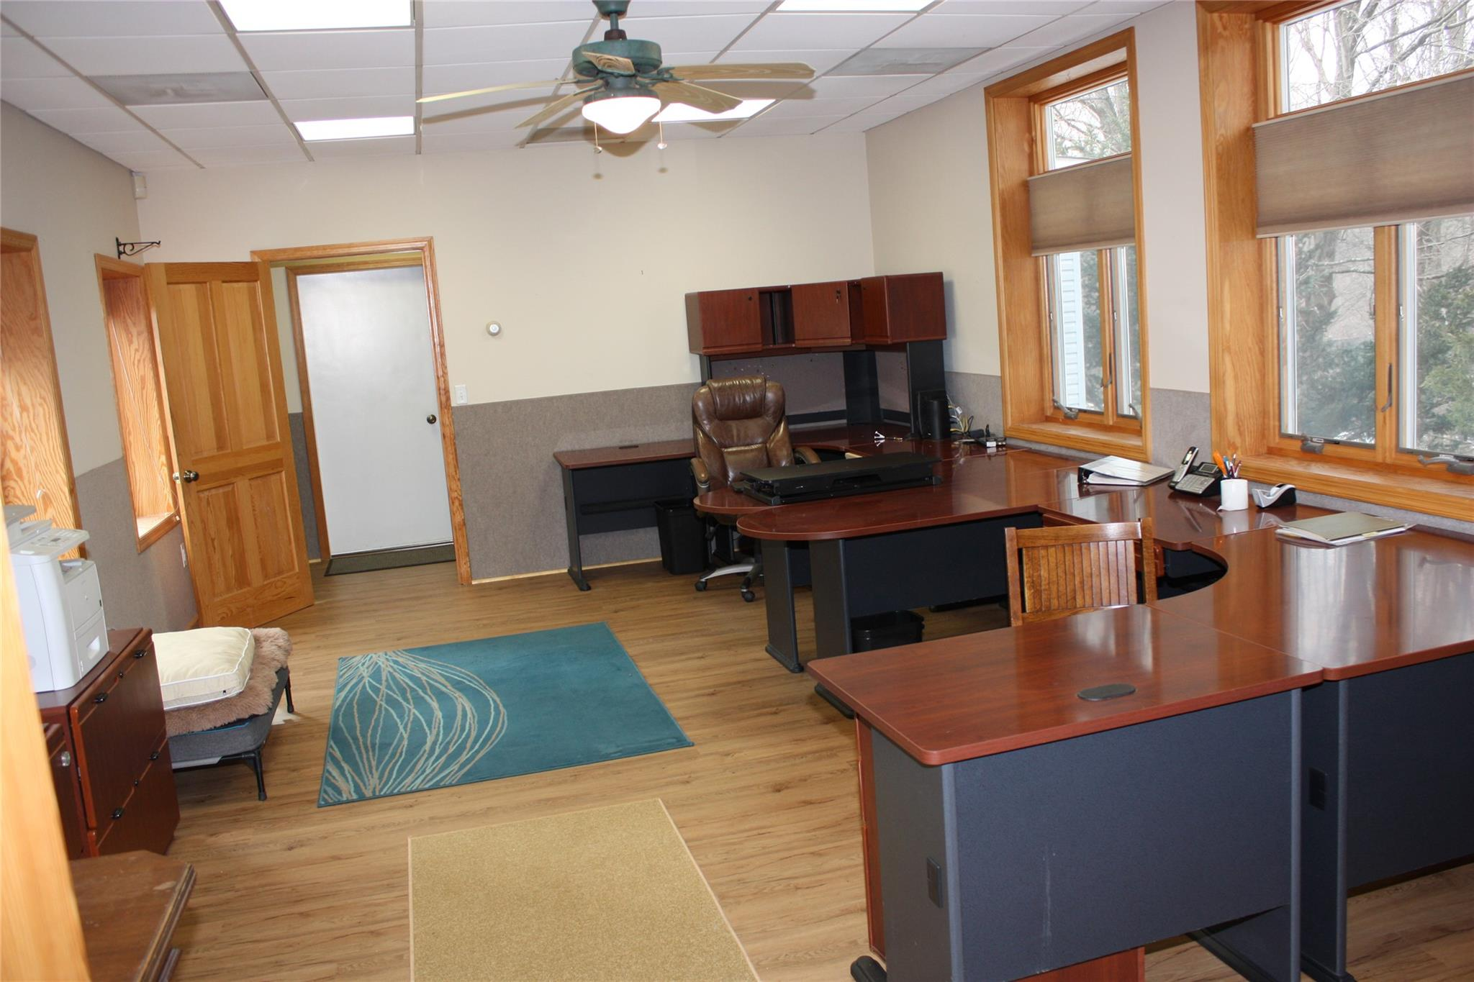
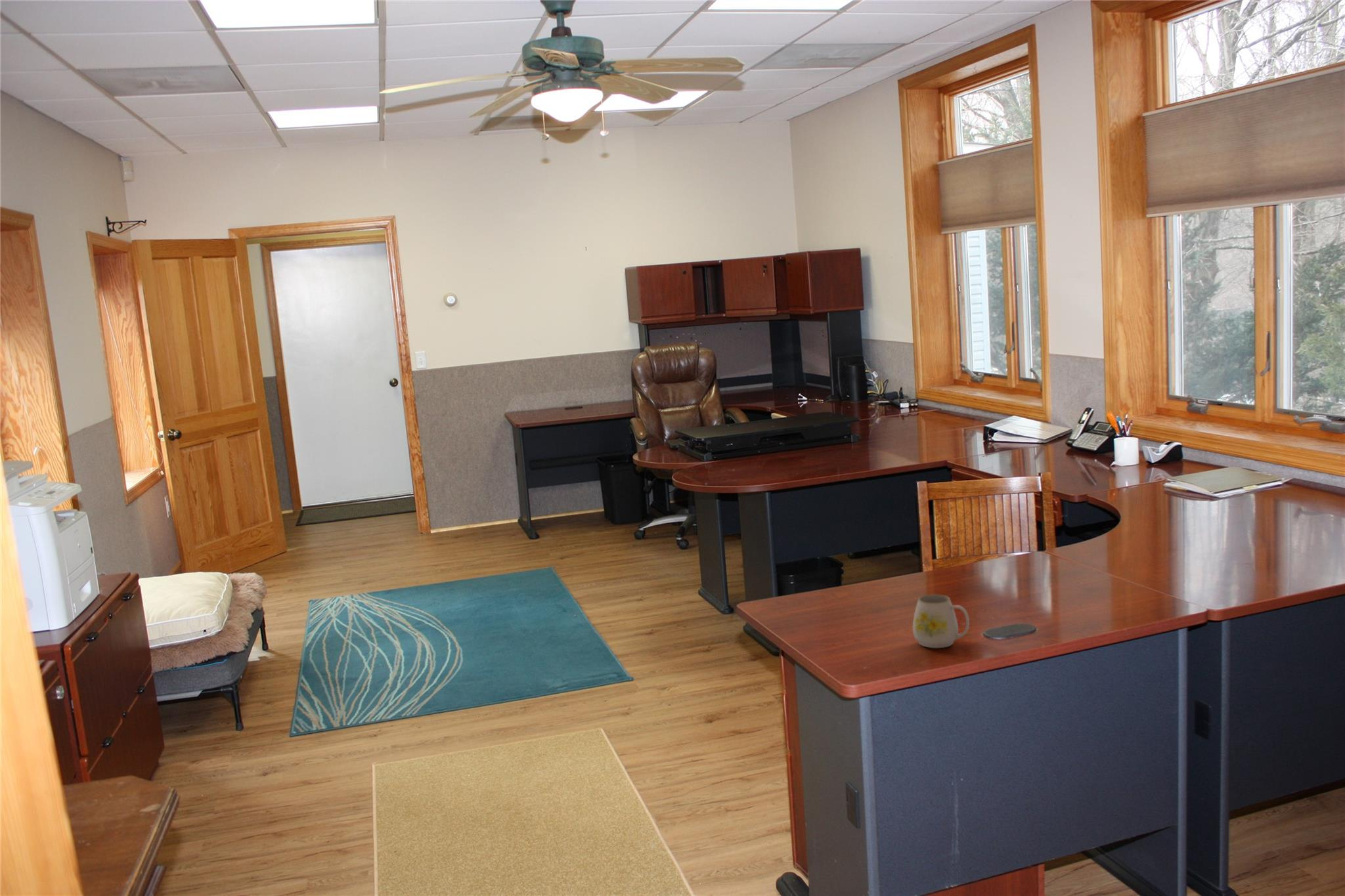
+ mug [912,594,970,649]
